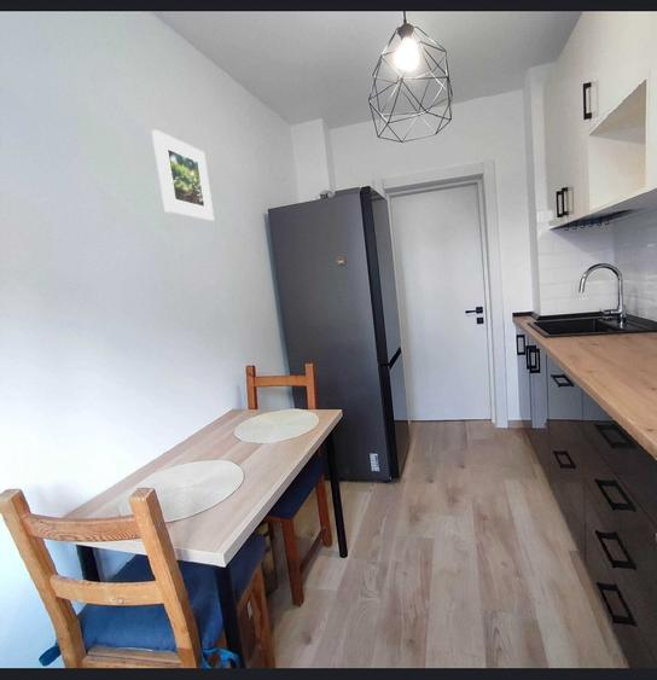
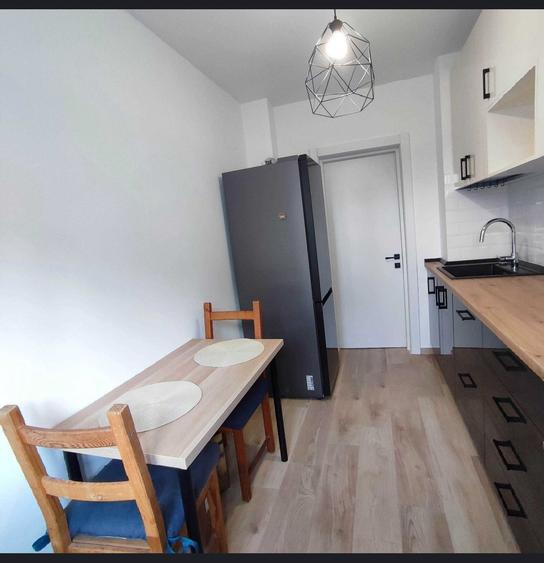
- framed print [151,129,215,222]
